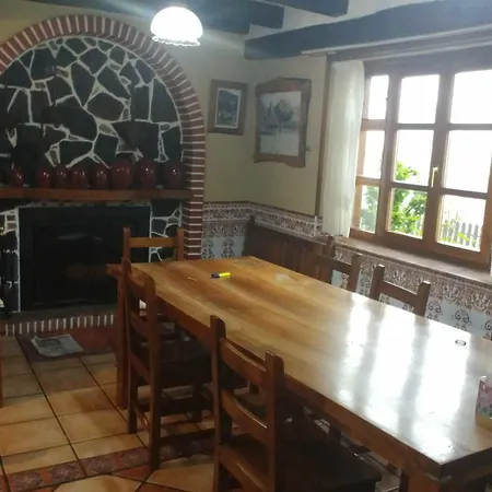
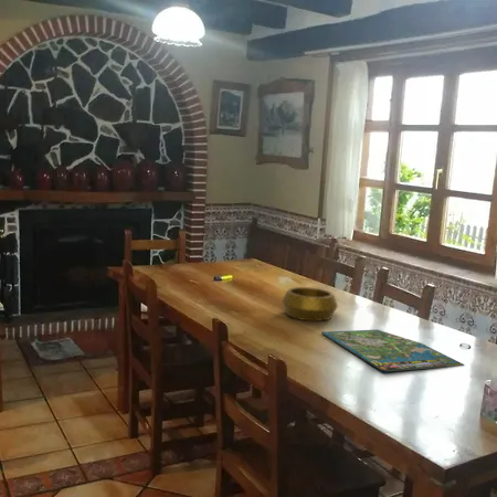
+ decorative bowl [281,286,339,322]
+ board game [320,328,465,373]
